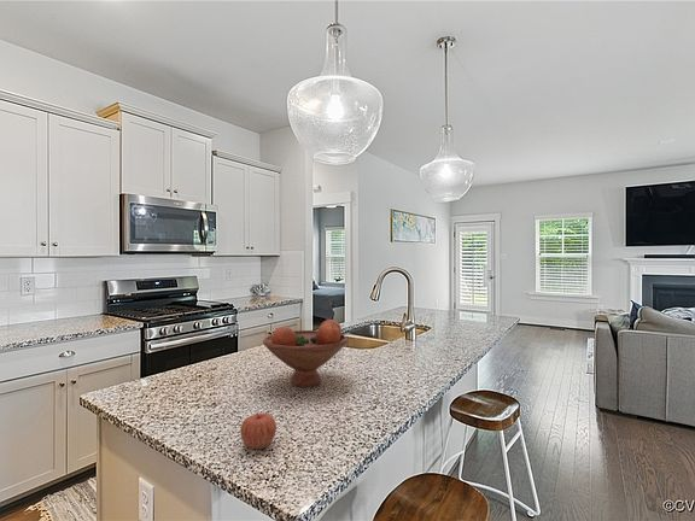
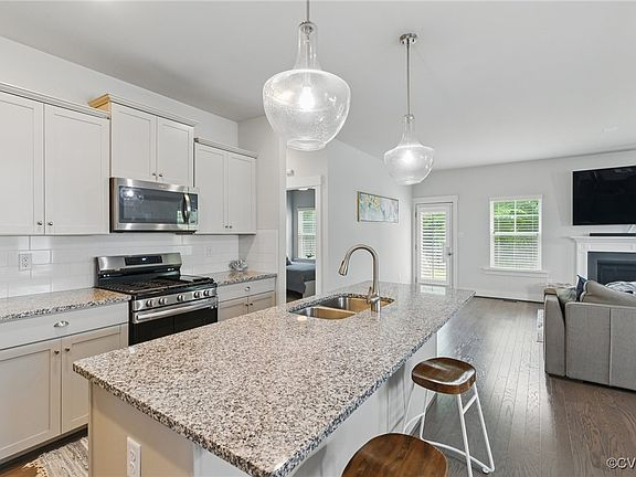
- fruit bowl [262,318,349,388]
- apple [239,411,278,450]
